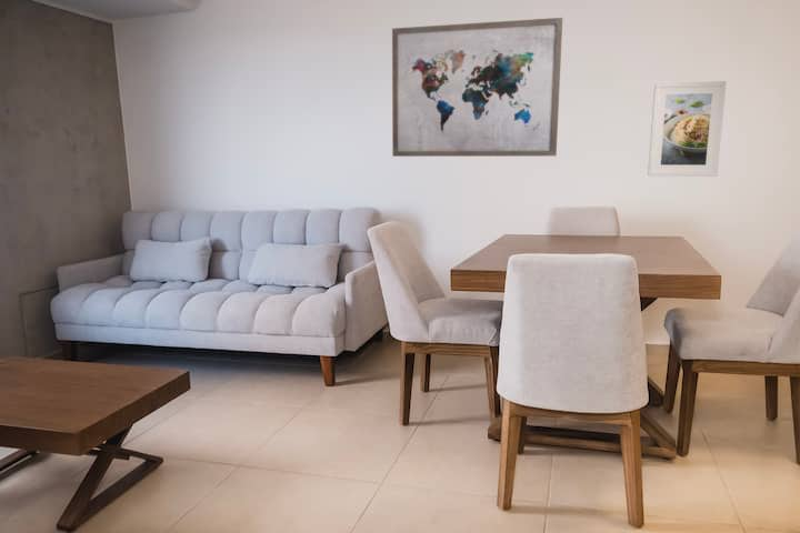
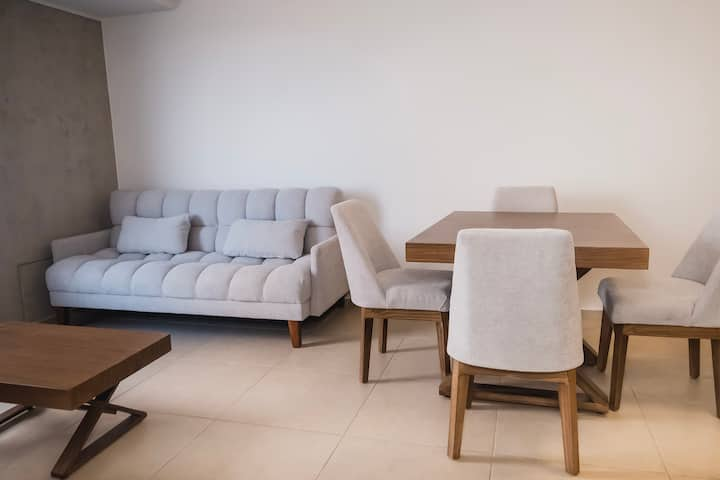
- wall art [391,17,563,158]
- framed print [647,80,727,178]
